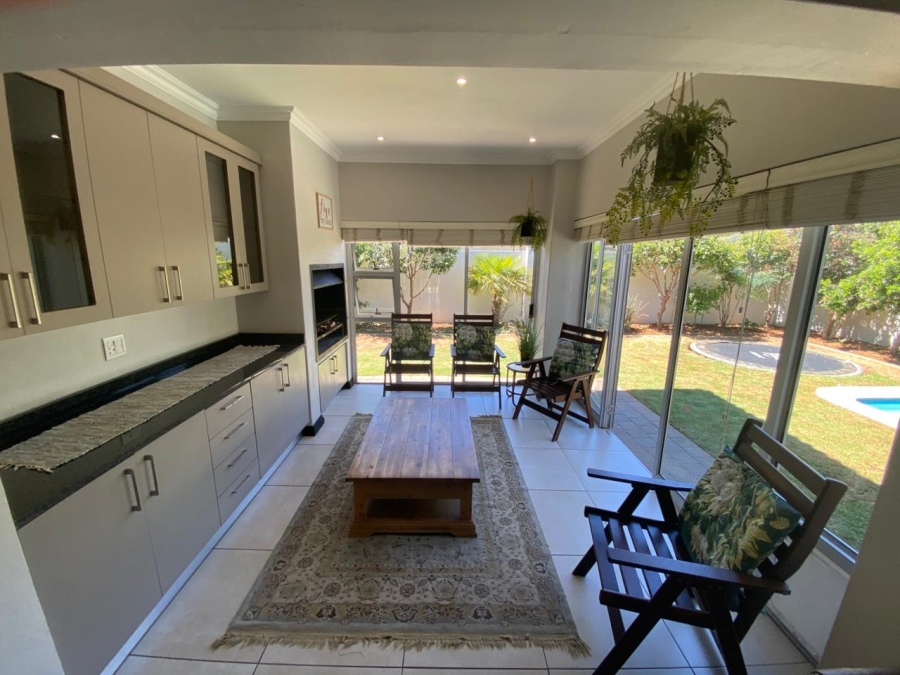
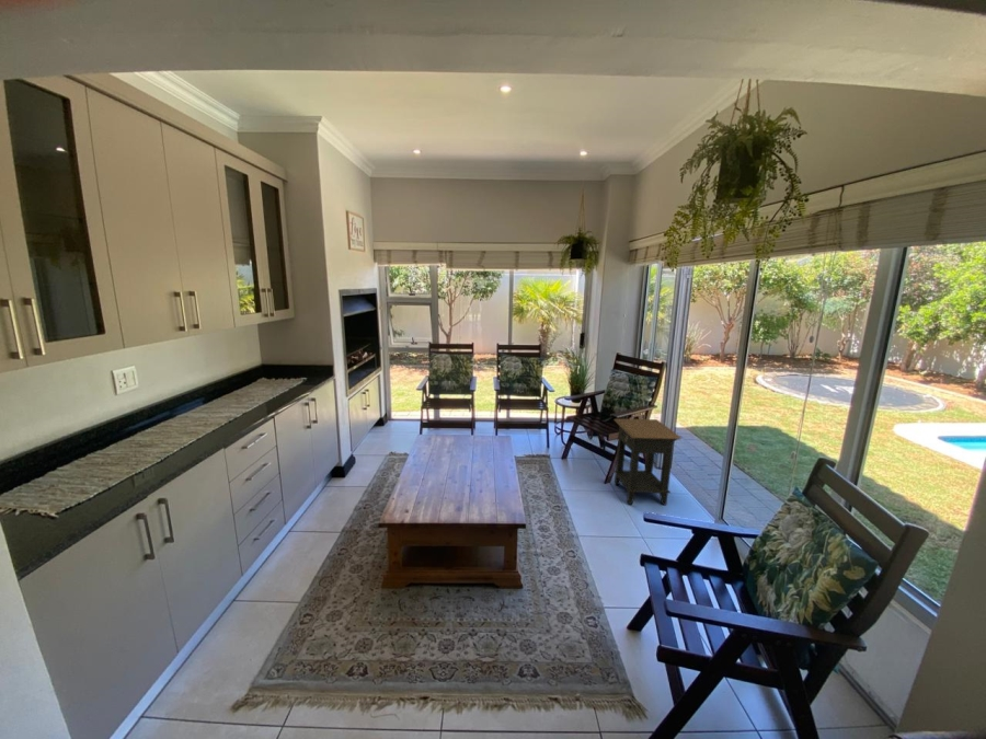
+ side table [612,418,683,506]
